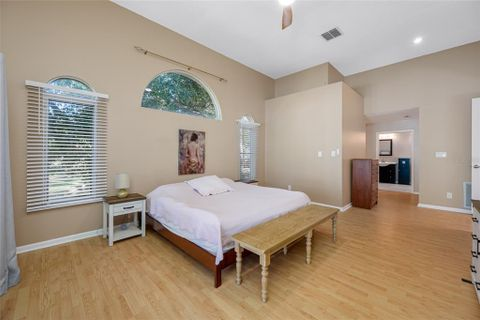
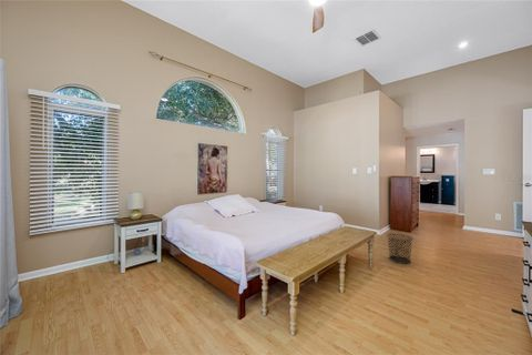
+ waste bin [386,232,415,265]
